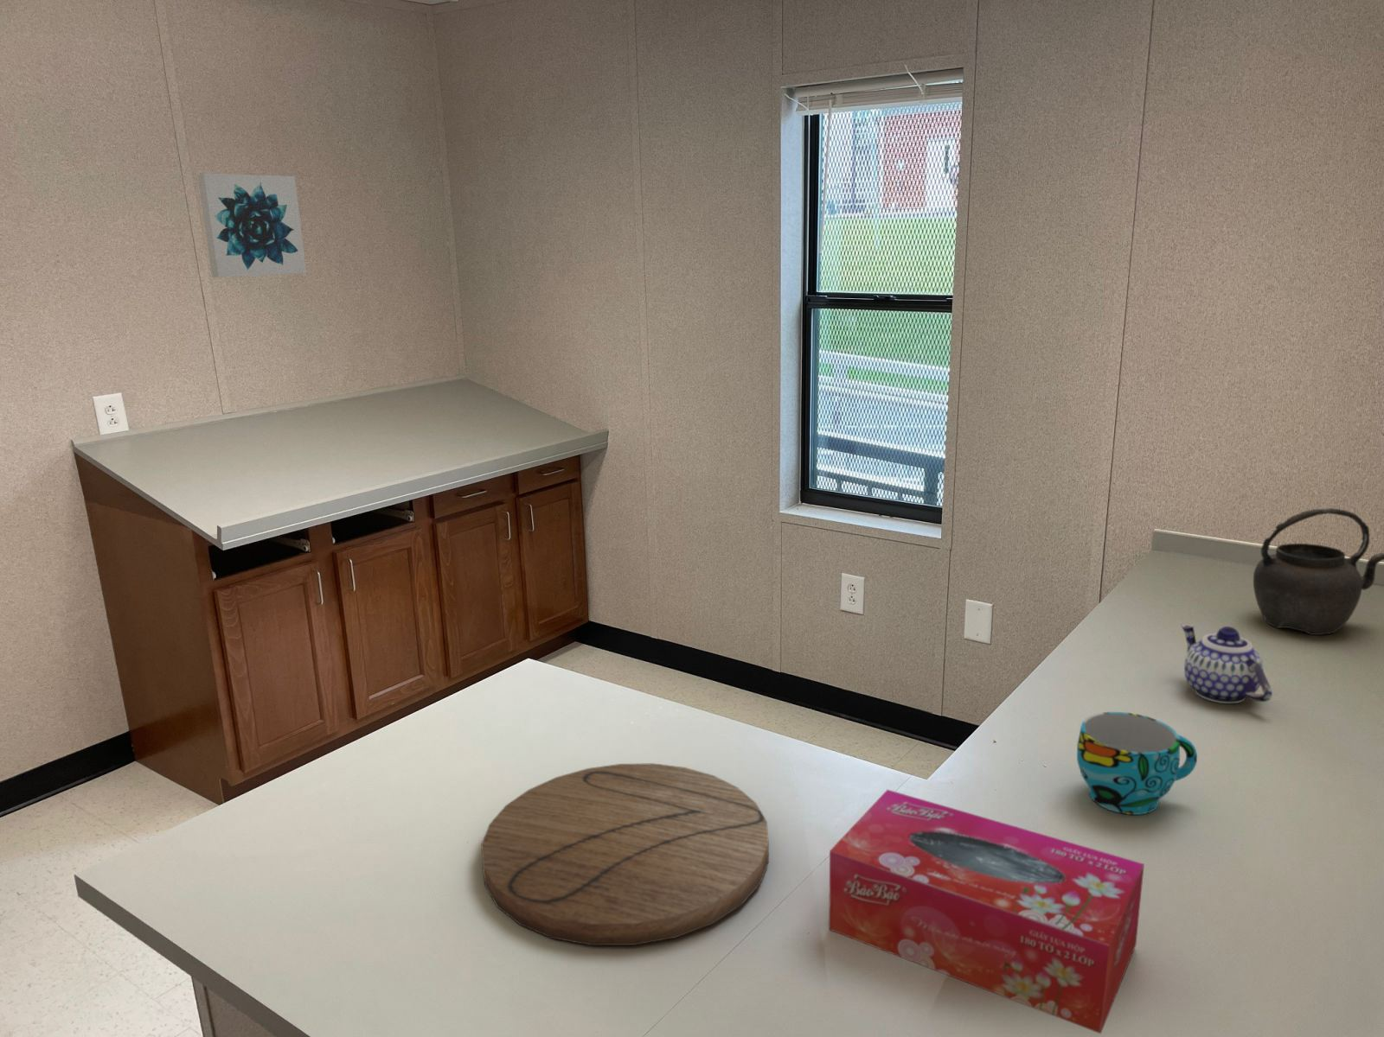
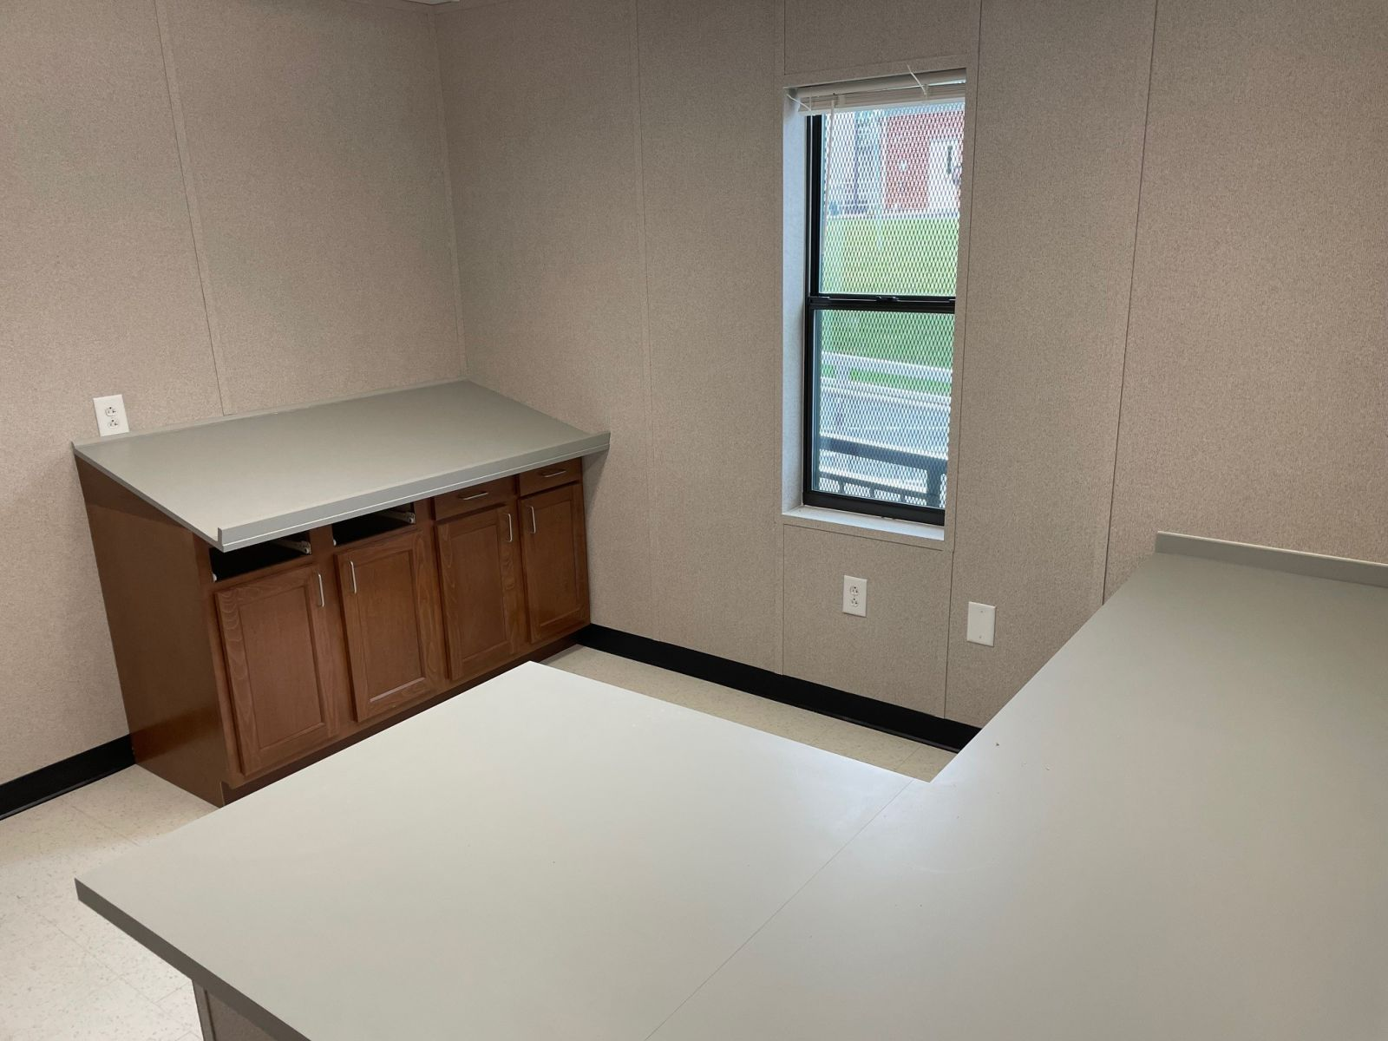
- wall art [196,173,307,278]
- kettle [1252,508,1384,636]
- tissue box [828,789,1145,1035]
- cutting board [481,762,769,947]
- teapot [1180,624,1273,705]
- cup [1076,711,1198,816]
